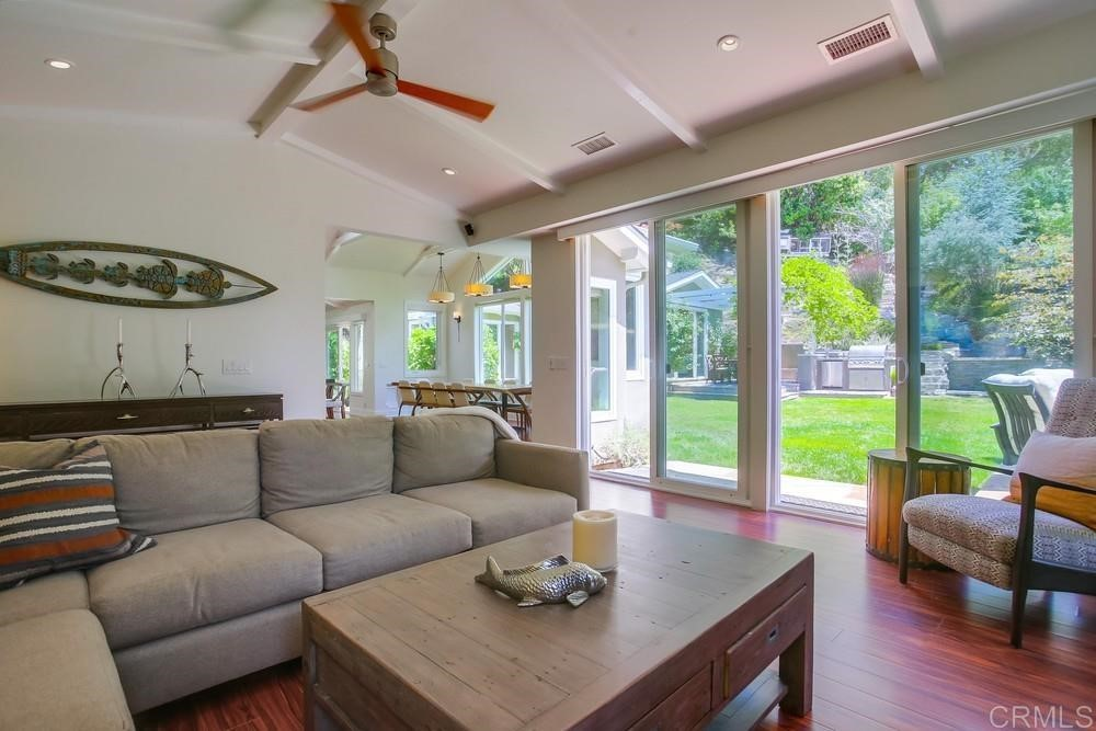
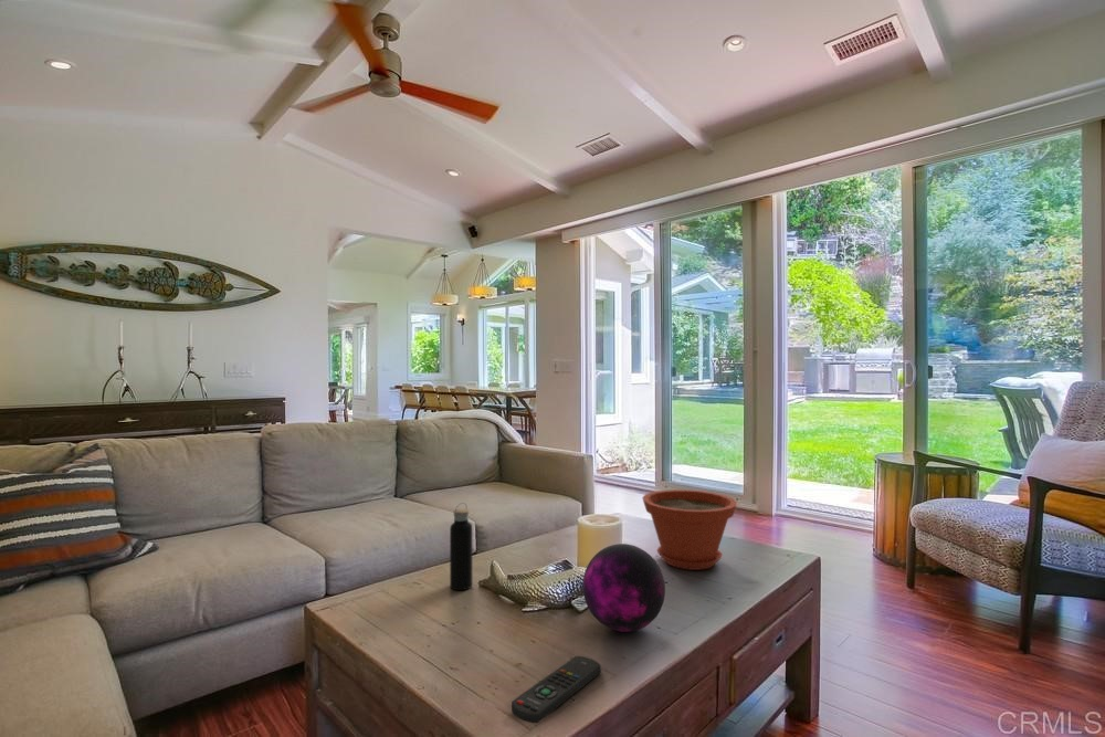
+ water bottle [449,502,473,591]
+ plant pot [641,488,738,571]
+ decorative orb [582,543,666,633]
+ remote control [511,655,602,724]
